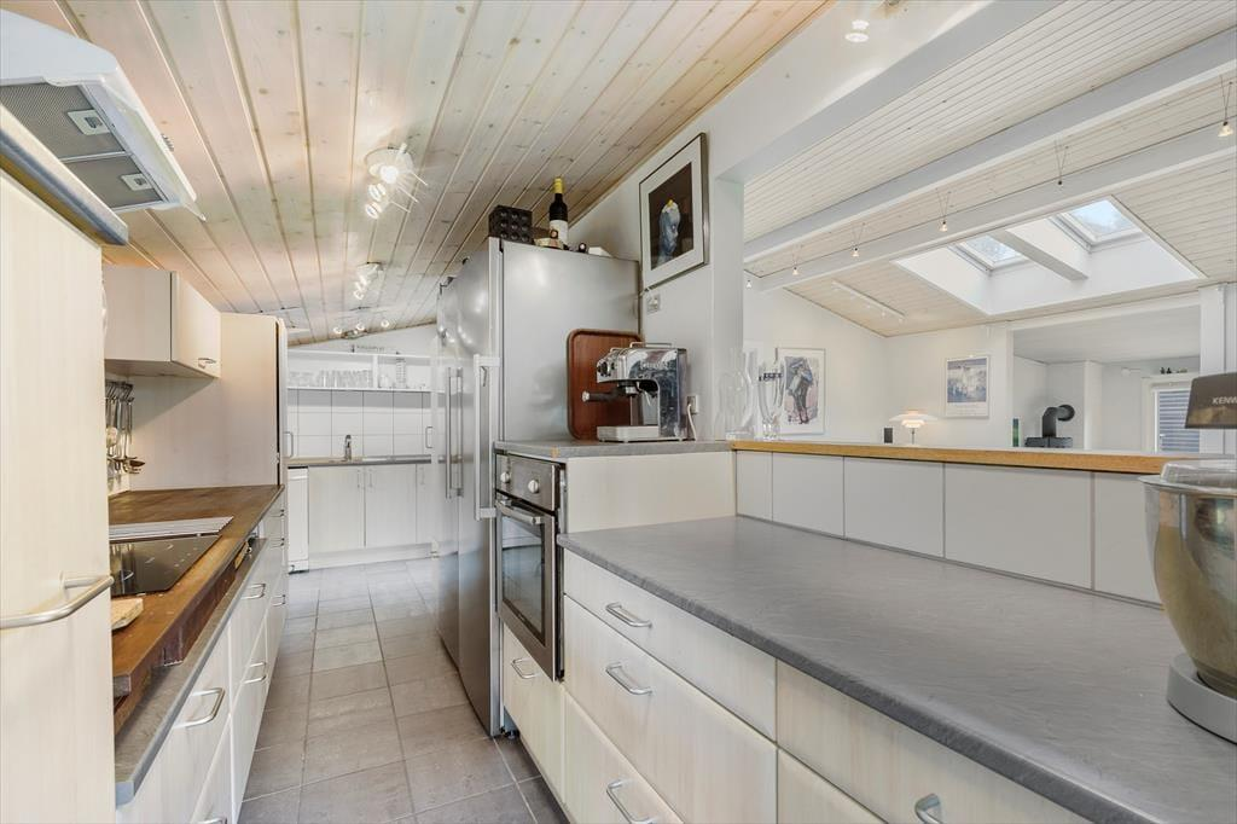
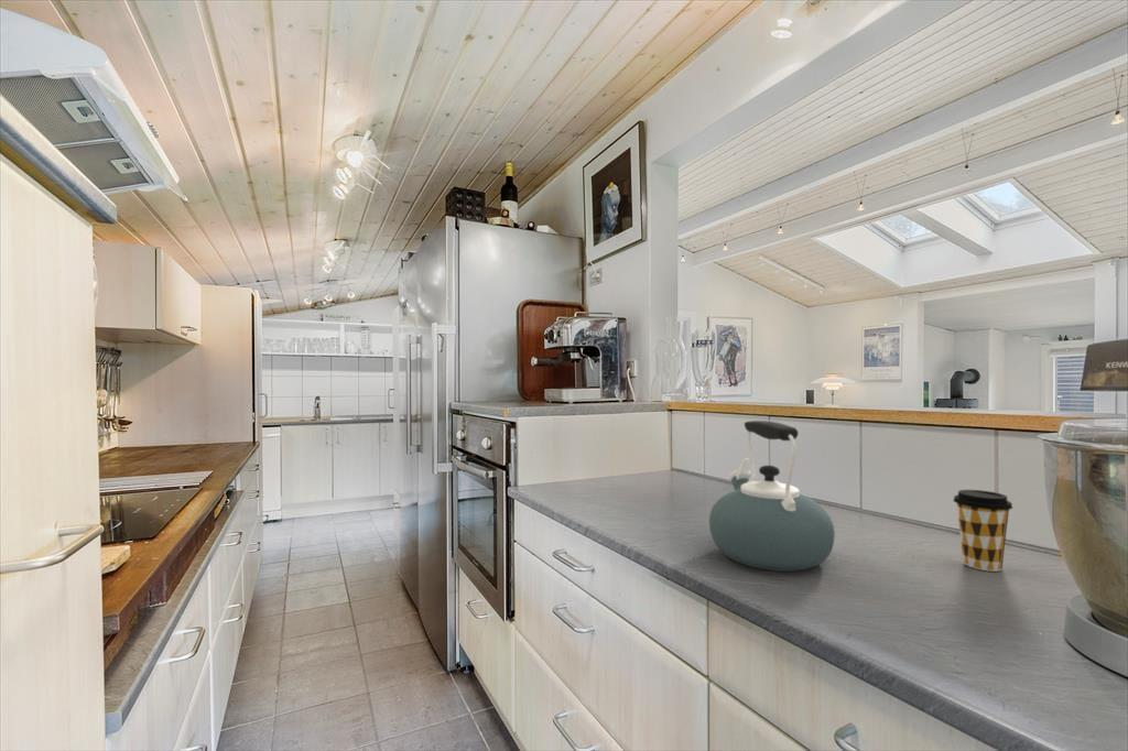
+ kettle [708,420,836,573]
+ coffee cup [952,489,1013,573]
